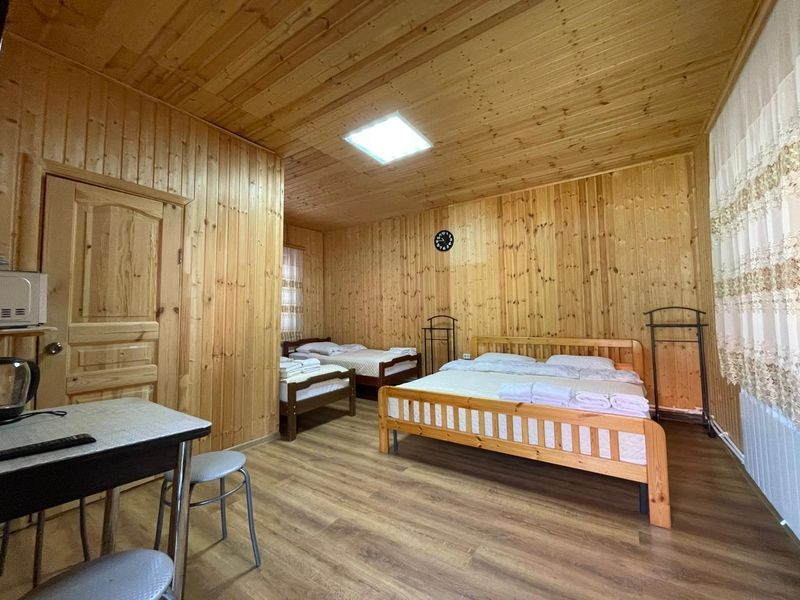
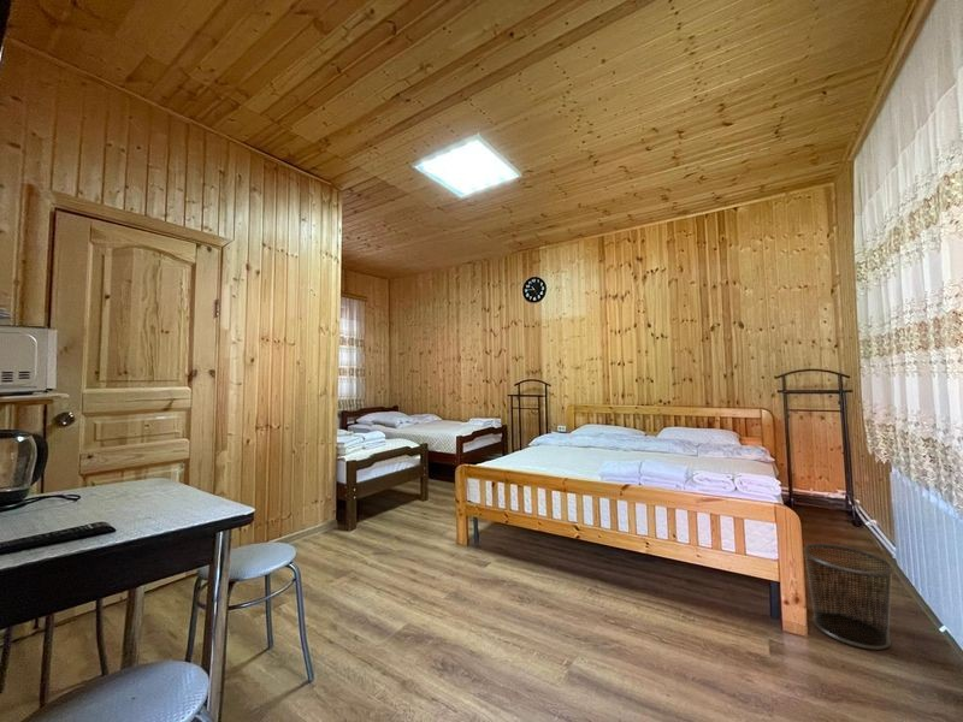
+ waste bin [802,543,896,651]
